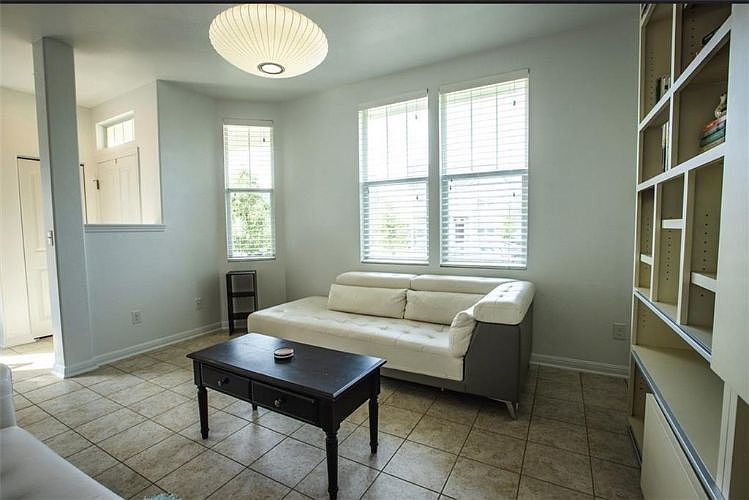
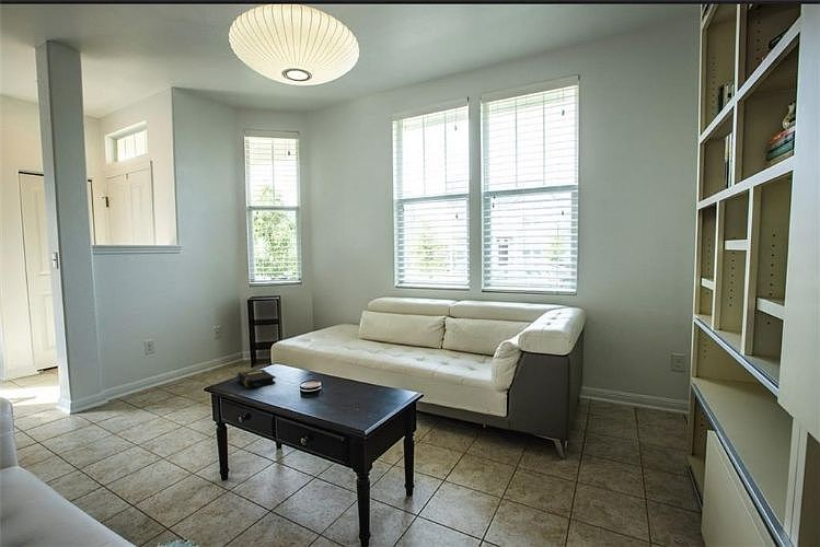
+ book [235,369,277,389]
